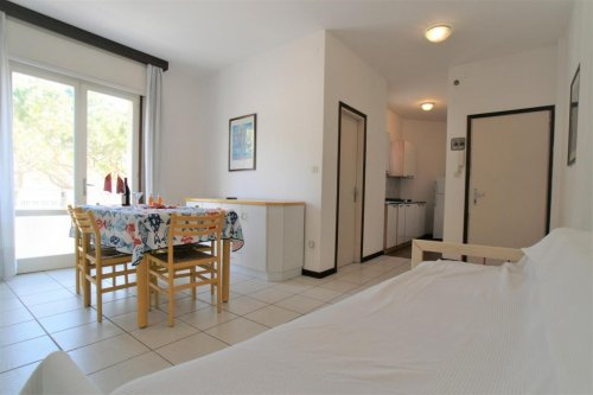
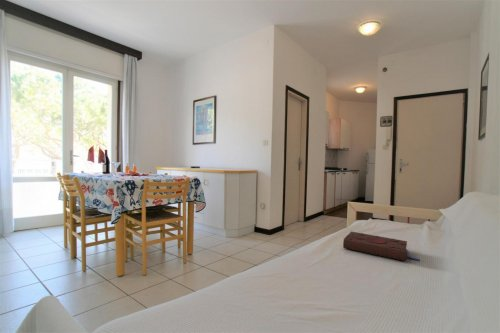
+ book [342,231,421,262]
